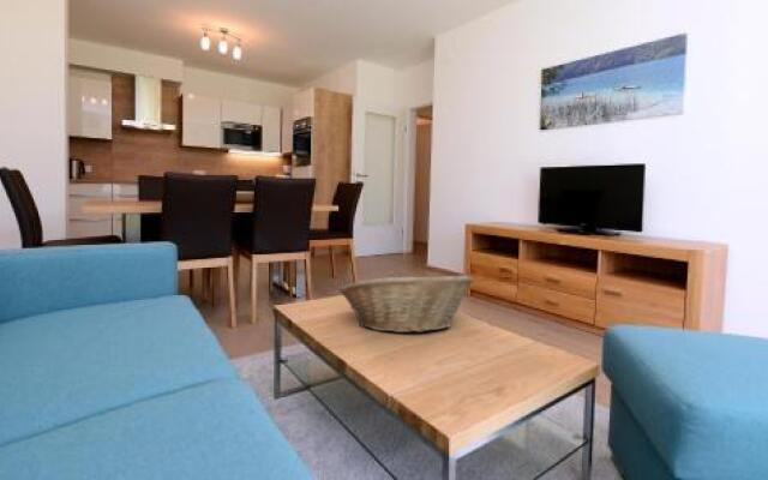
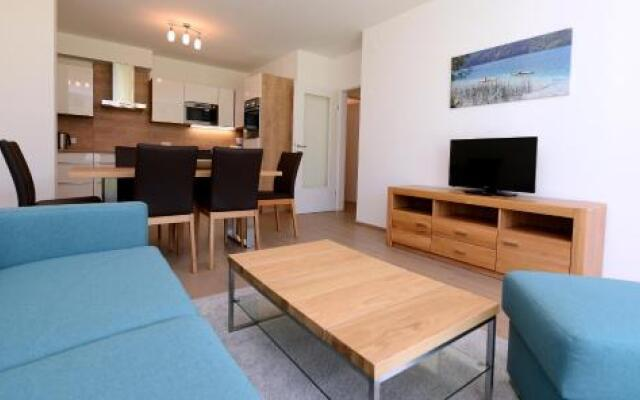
- fruit basket [338,272,475,334]
